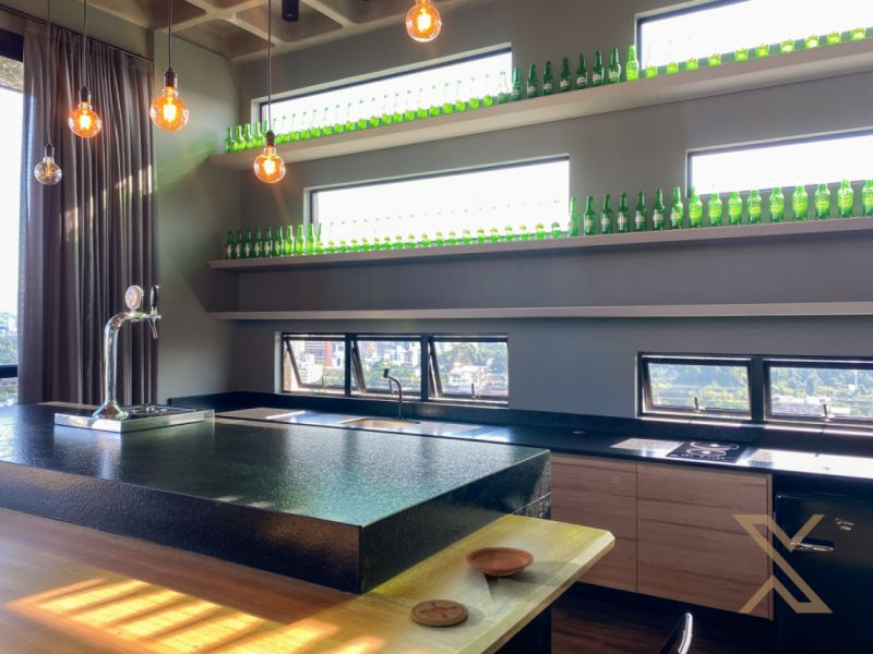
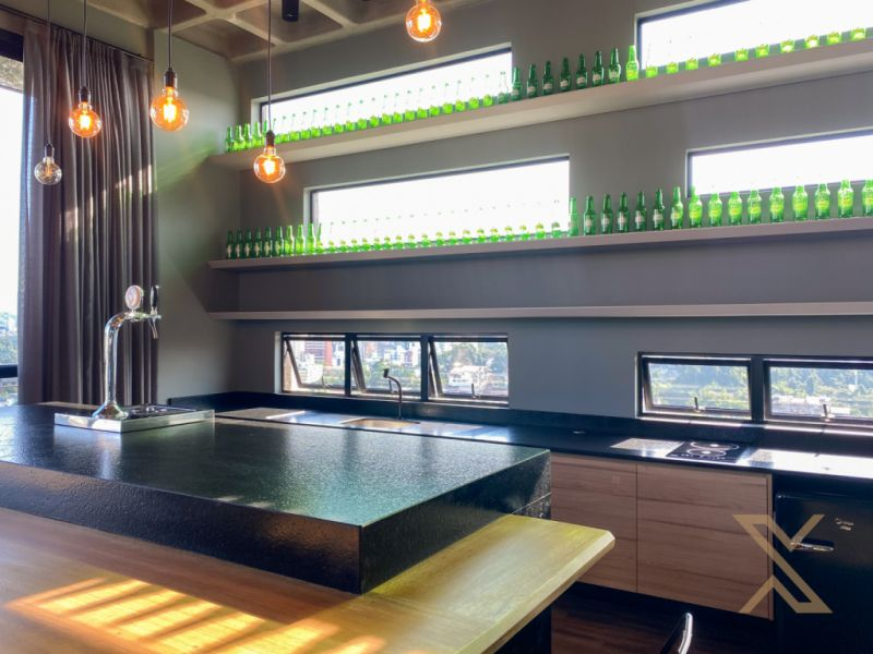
- coaster [409,598,469,627]
- plate [464,546,535,578]
